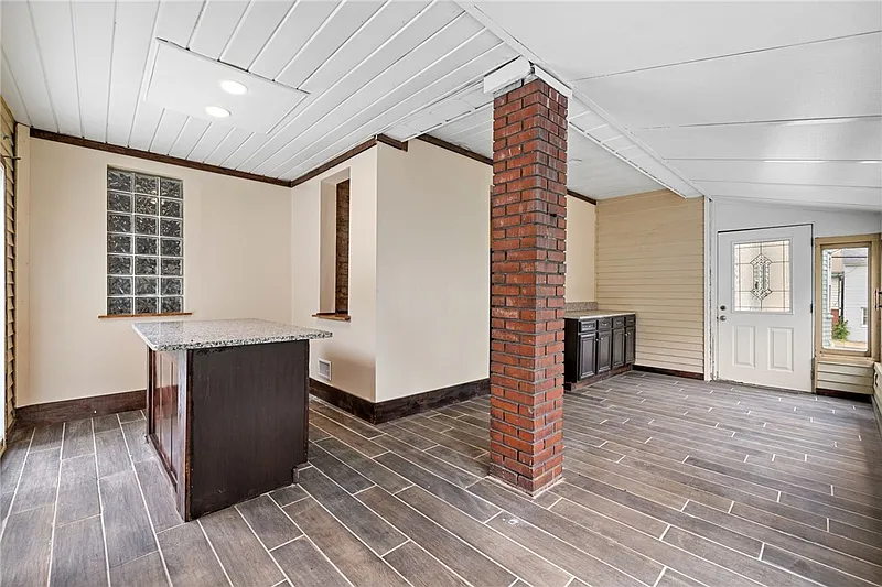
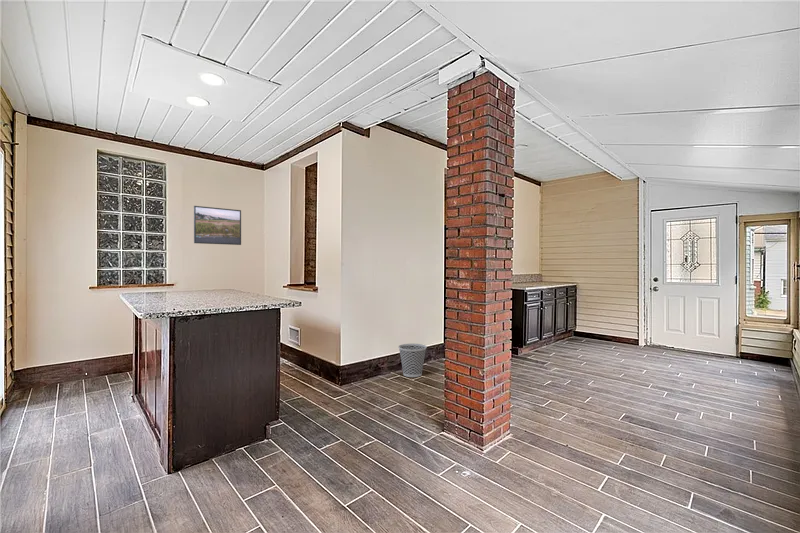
+ wastebasket [398,343,428,378]
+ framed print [193,205,242,246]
